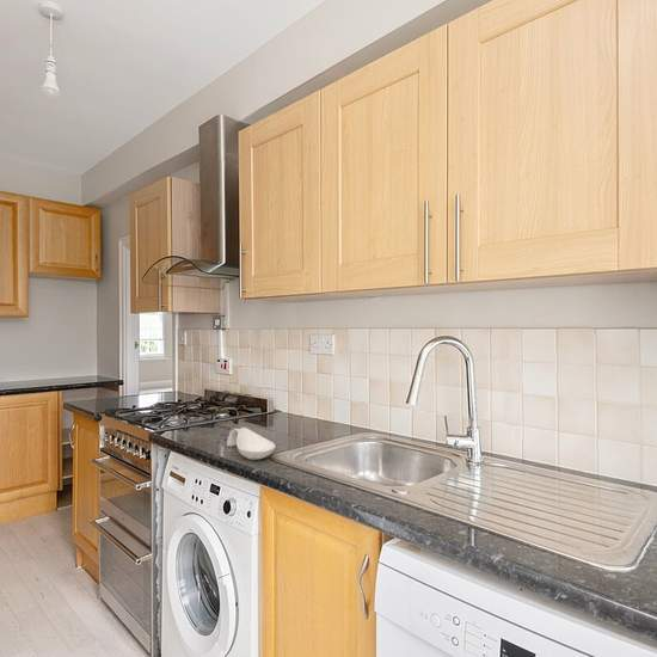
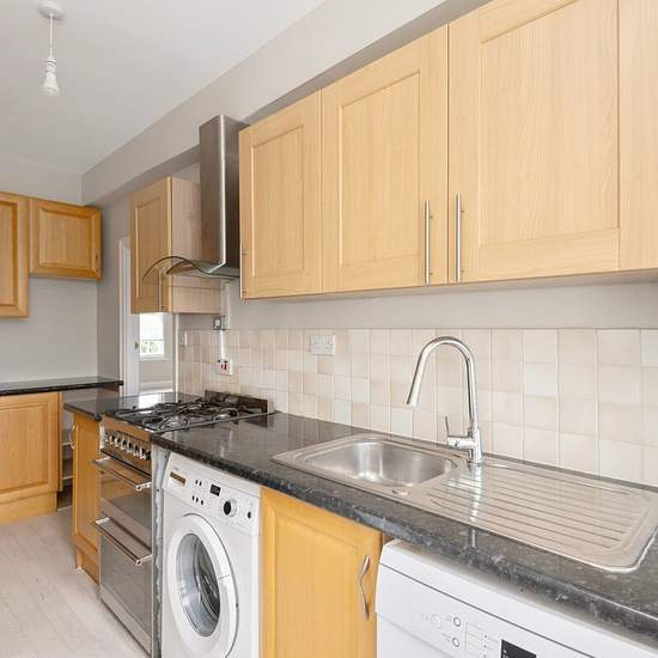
- spoon rest [226,426,276,461]
